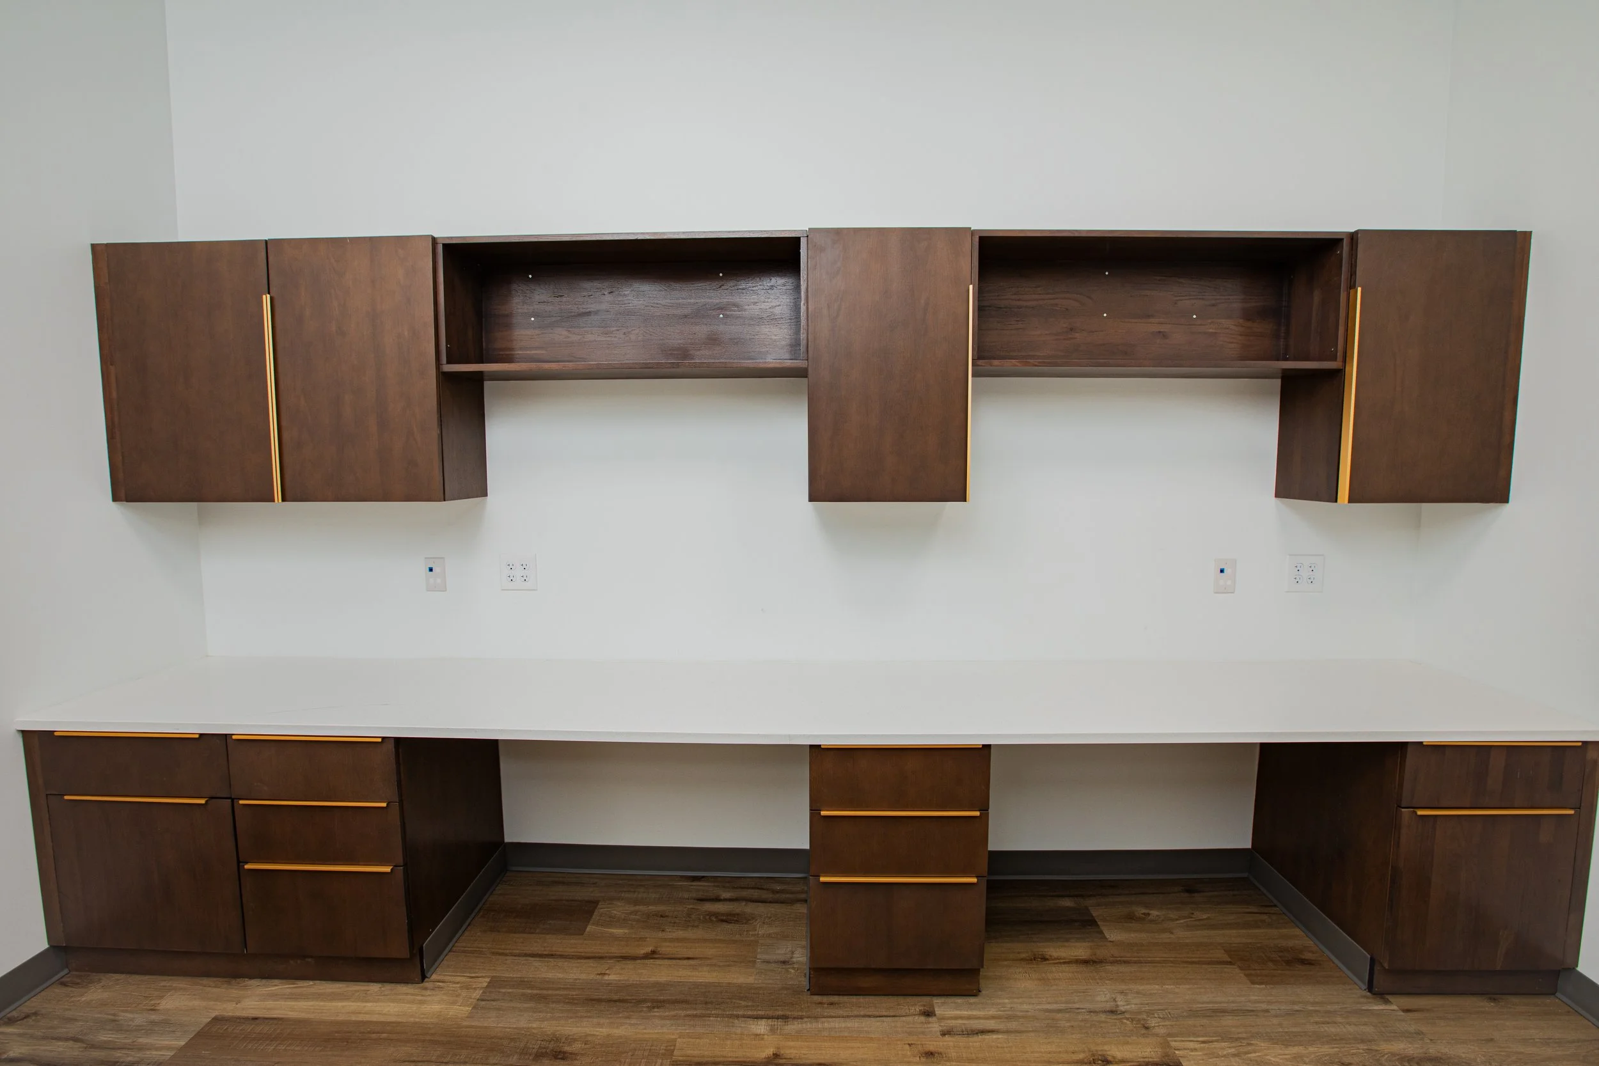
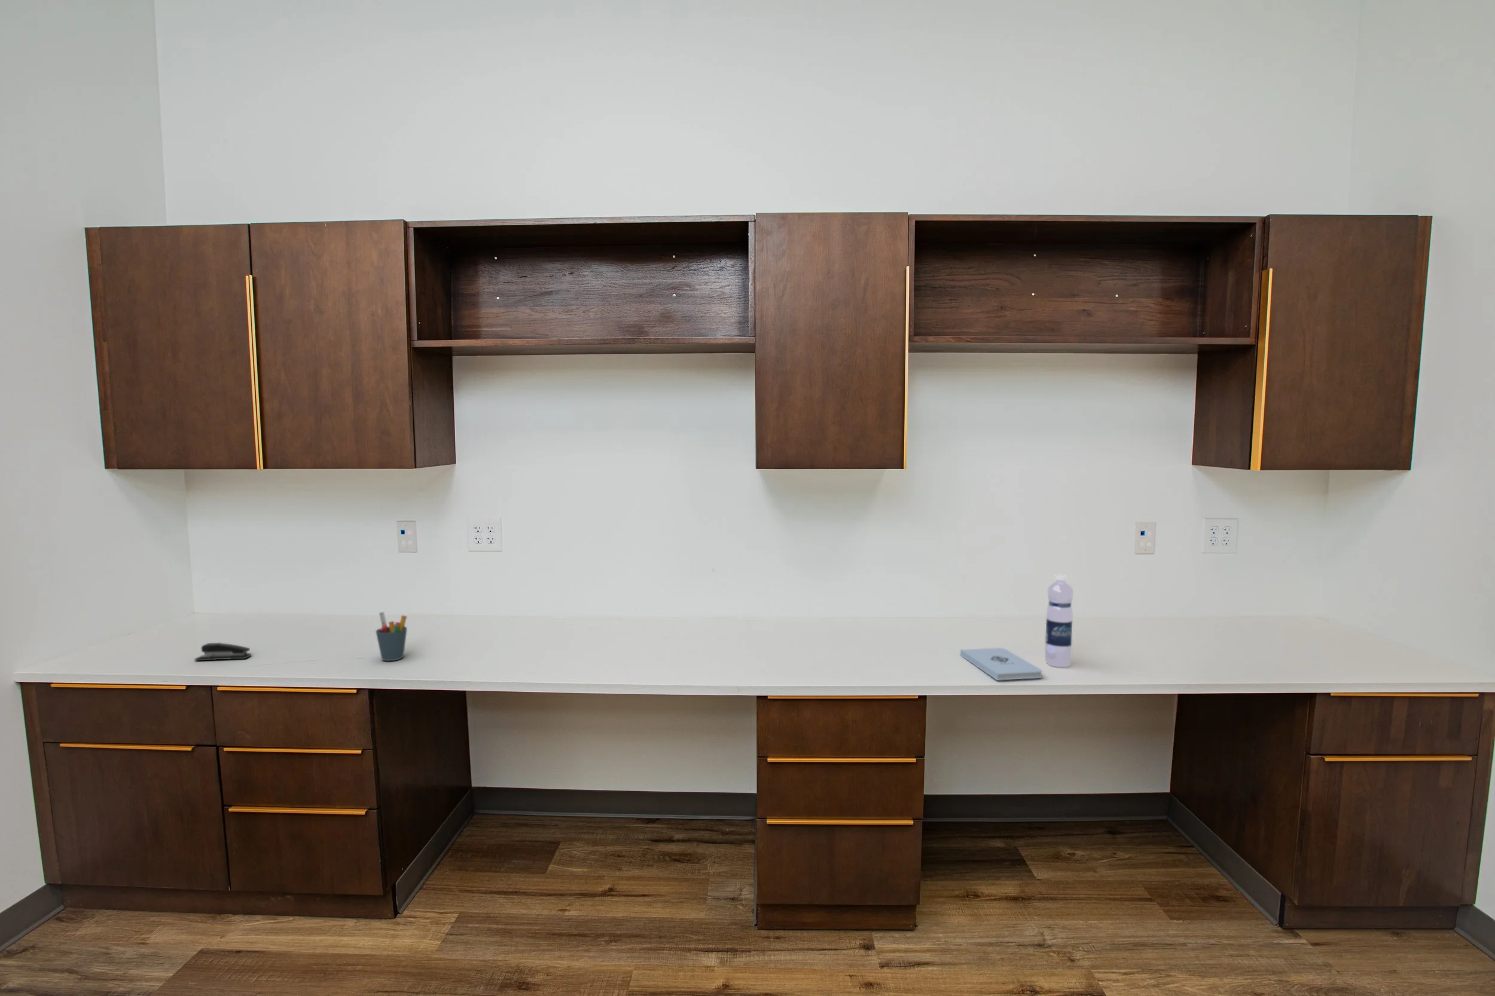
+ notepad [960,647,1043,681]
+ pen holder [375,611,408,661]
+ water bottle [1044,575,1075,667]
+ stapler [194,643,253,661]
